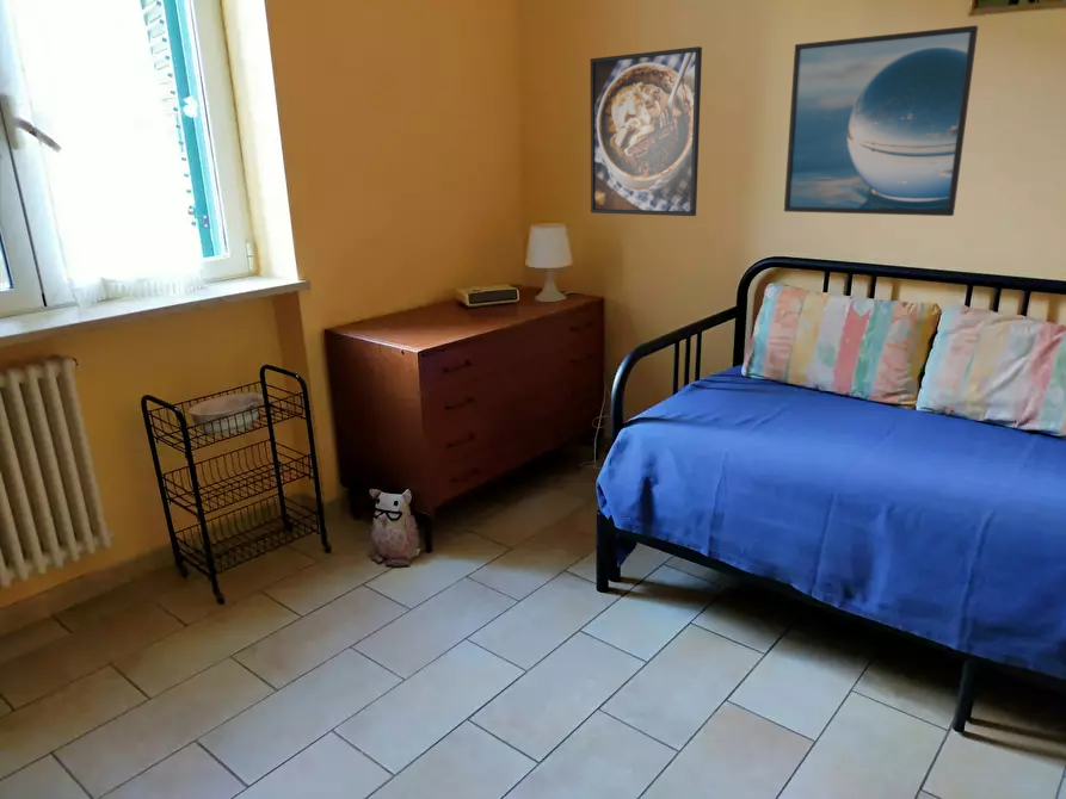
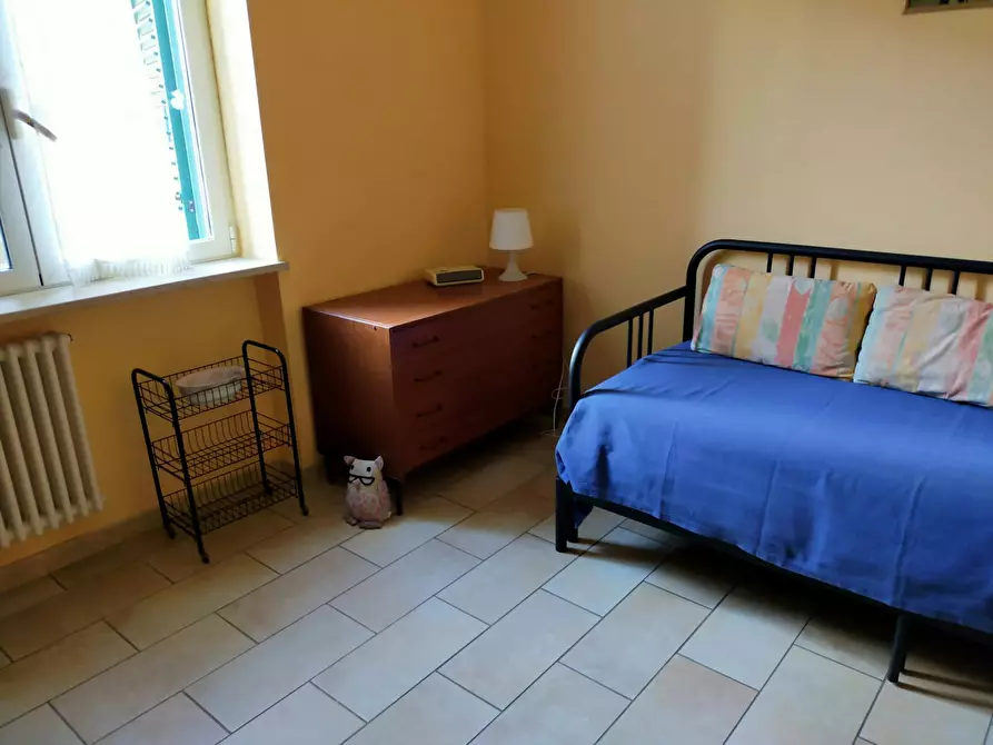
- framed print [590,45,703,217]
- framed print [783,24,979,217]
